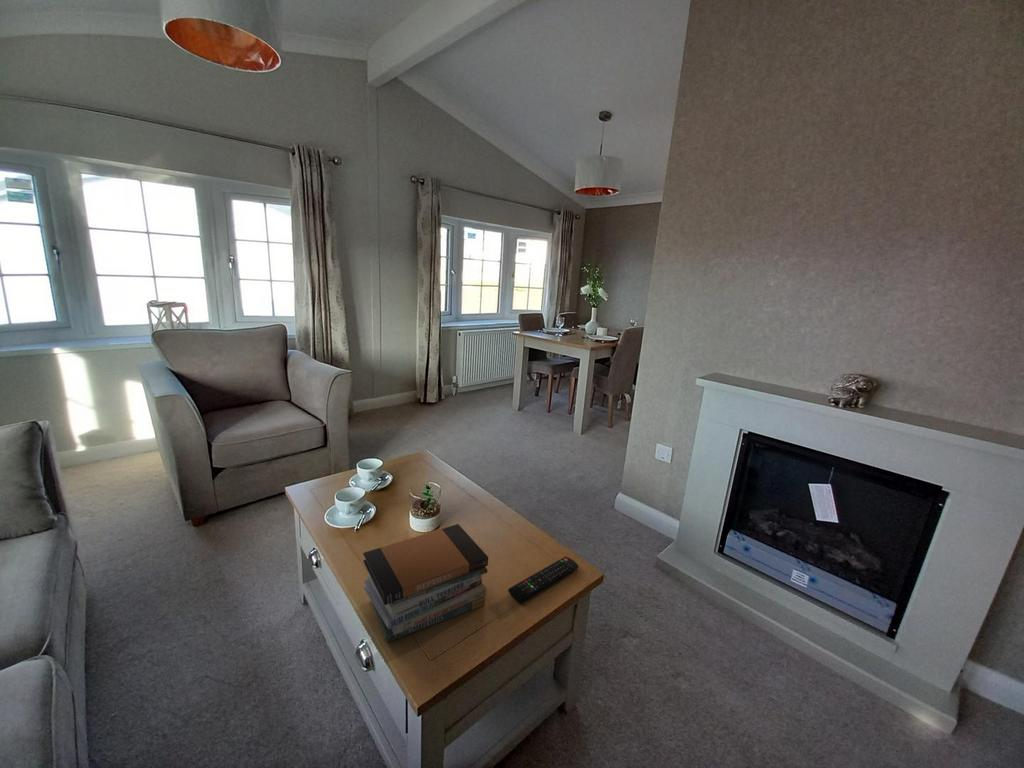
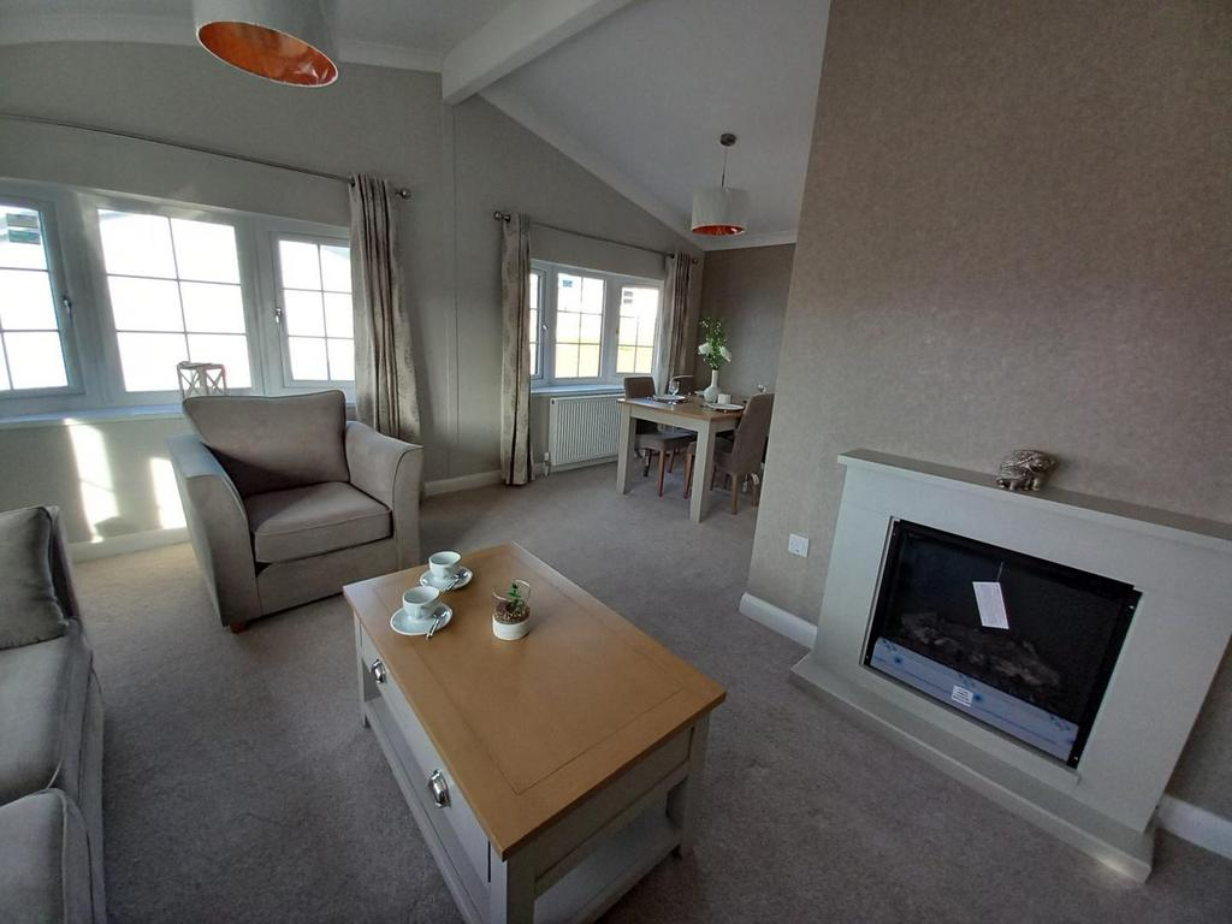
- remote control [507,555,579,604]
- book stack [362,523,489,643]
